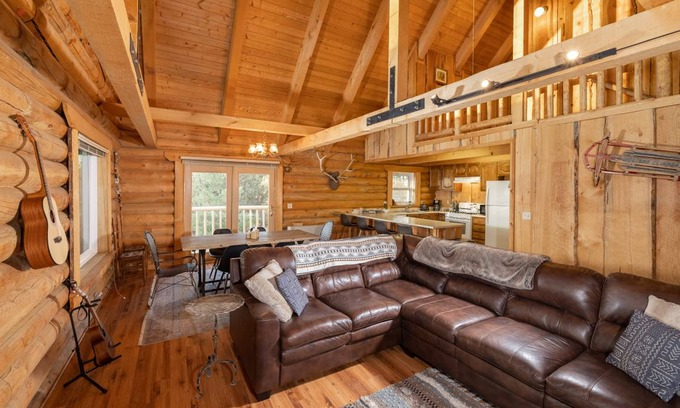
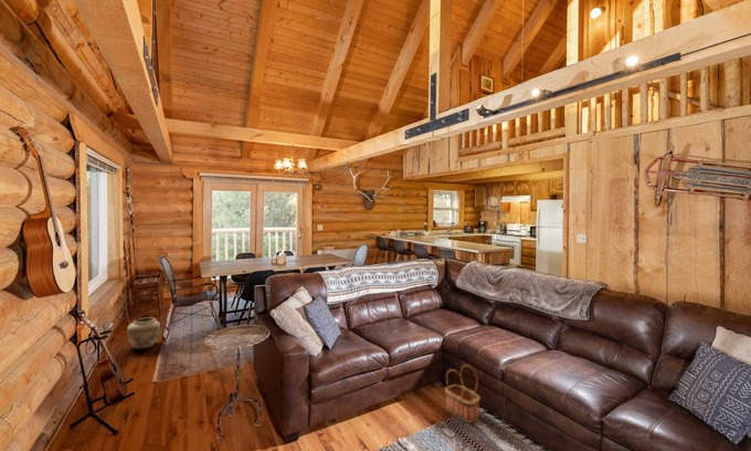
+ basket [444,364,482,423]
+ vase [126,316,161,349]
